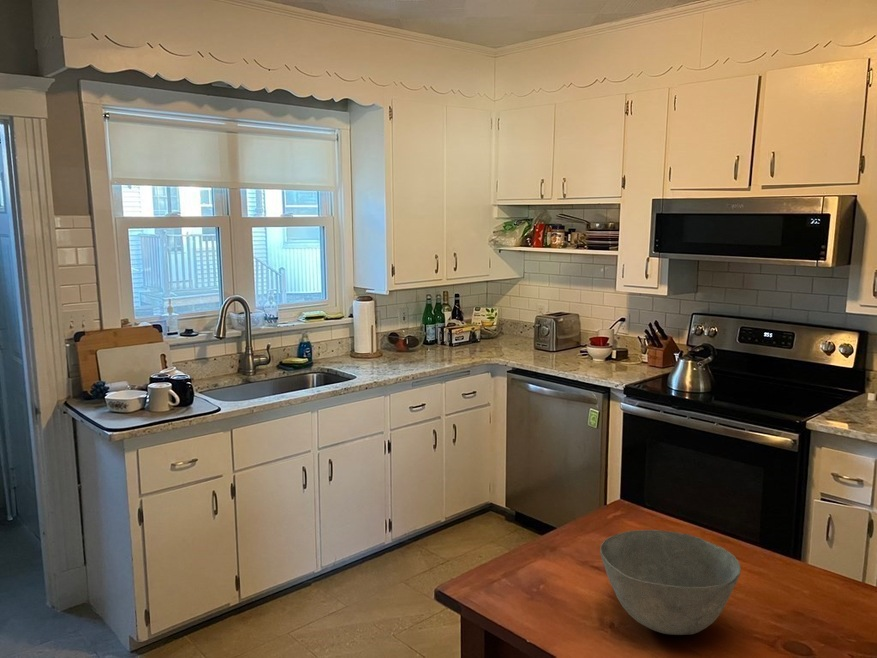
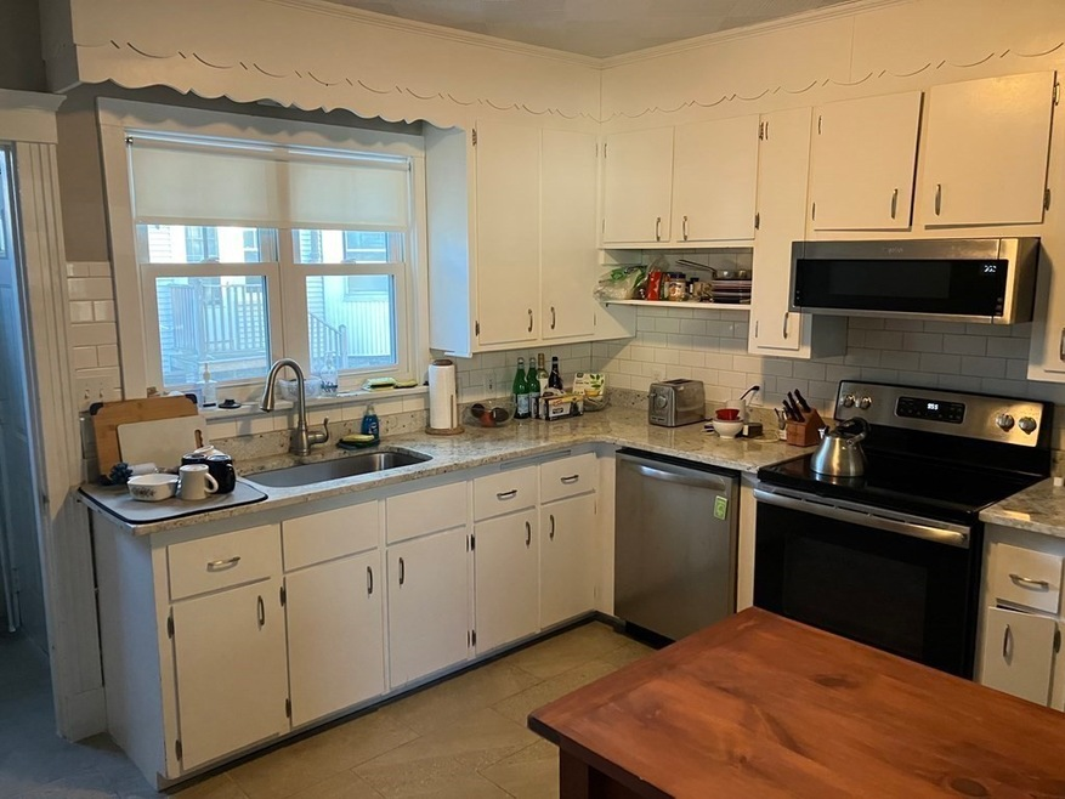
- bowl [599,529,742,636]
